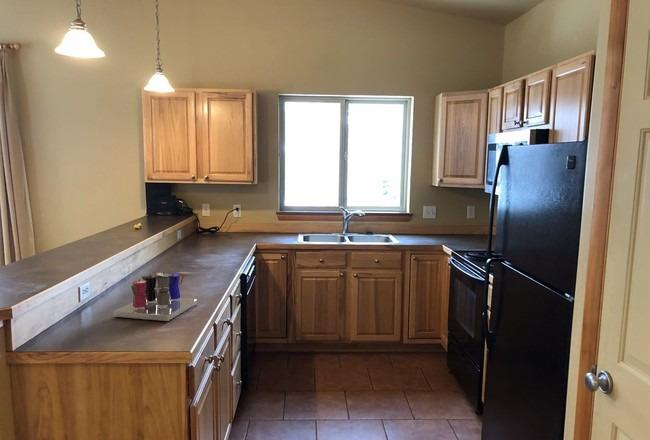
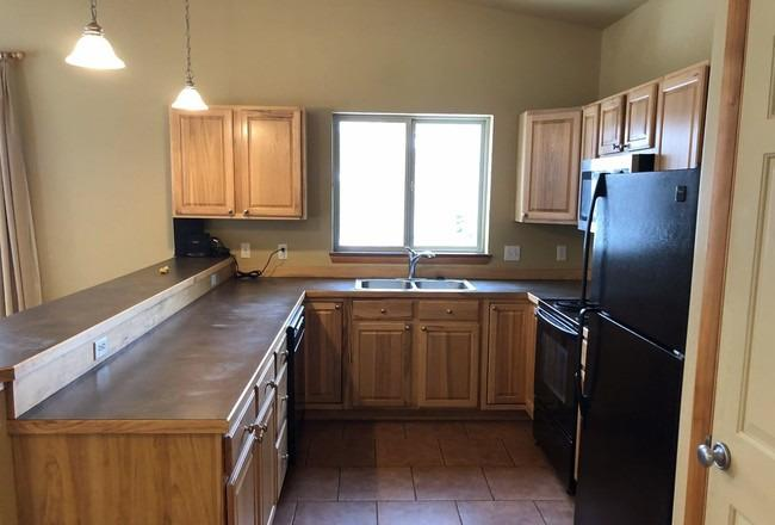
- coffee maker [113,271,198,322]
